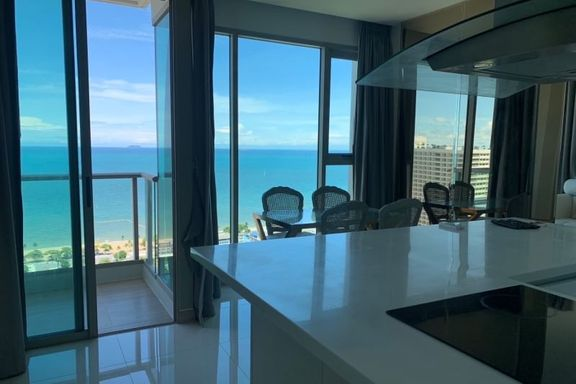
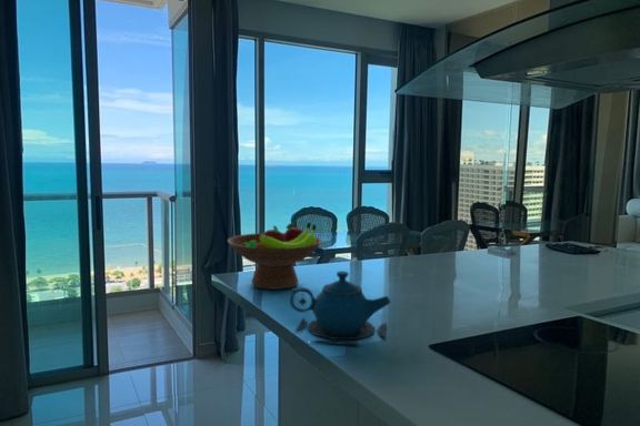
+ teapot [289,271,391,347]
+ fruit bowl [227,221,323,291]
